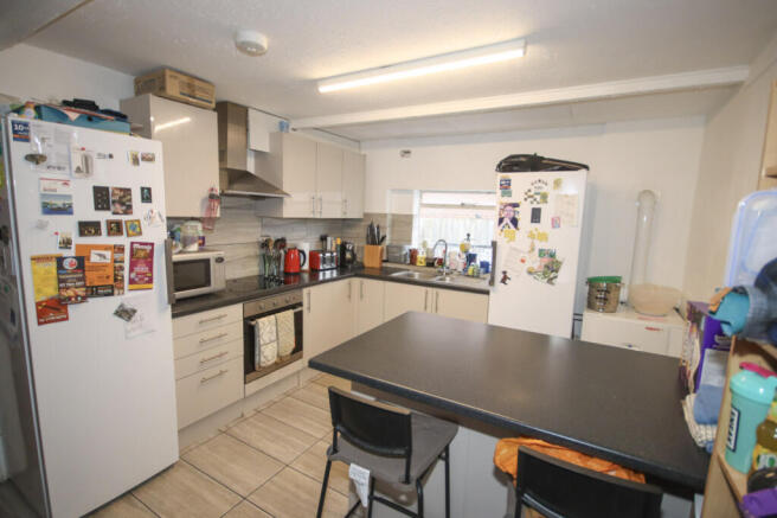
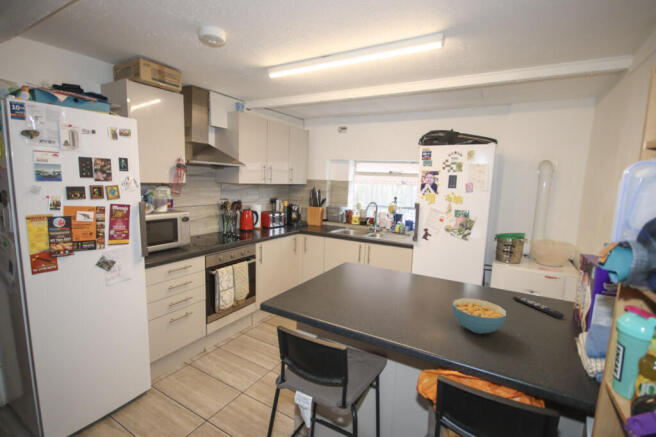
+ cereal bowl [451,297,507,335]
+ remote control [512,295,565,319]
